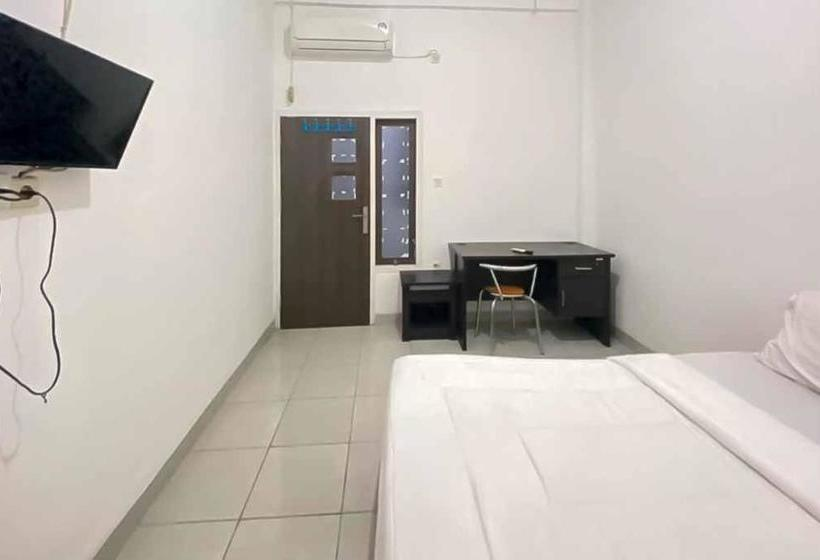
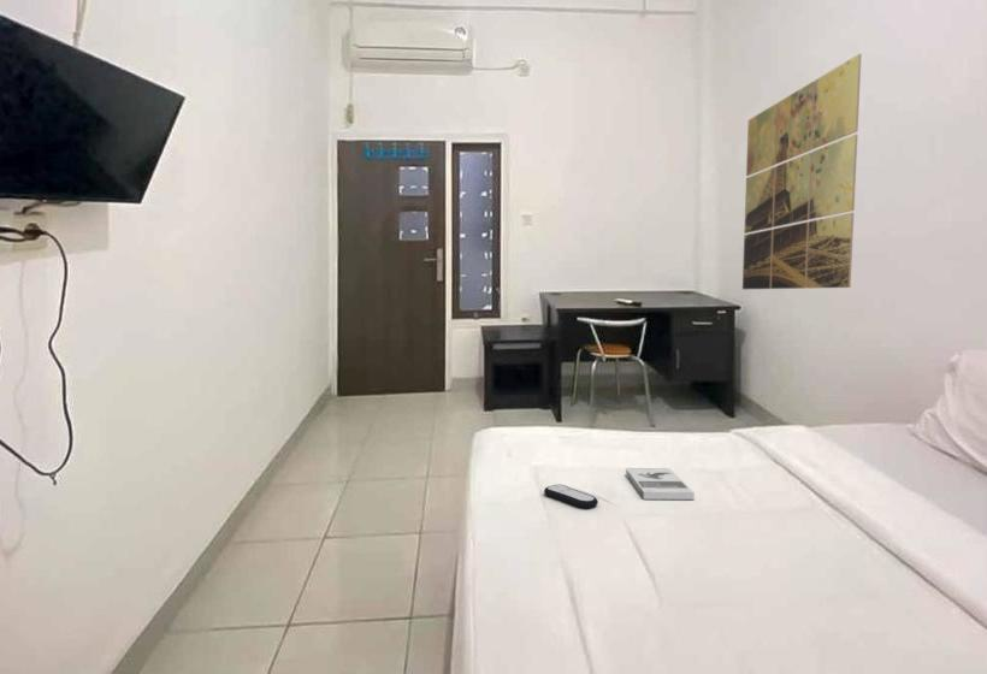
+ book [625,467,696,501]
+ wall art [741,53,863,290]
+ remote control [543,484,599,509]
